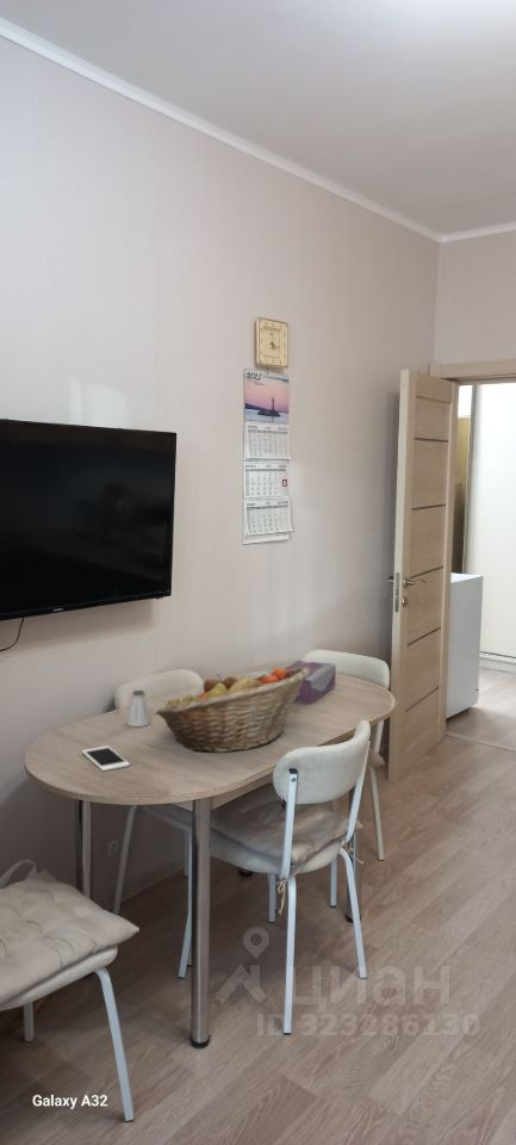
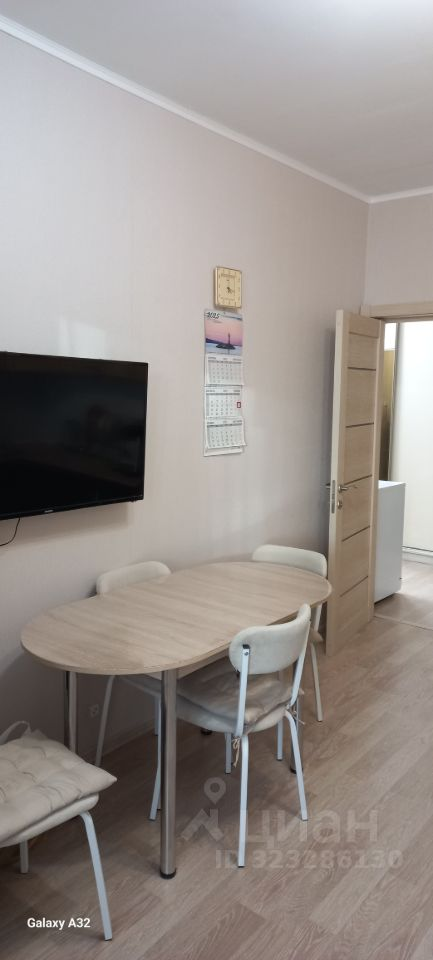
- cell phone [81,745,131,772]
- tissue box [285,660,337,706]
- fruit basket [155,667,310,754]
- saltshaker [126,689,151,728]
